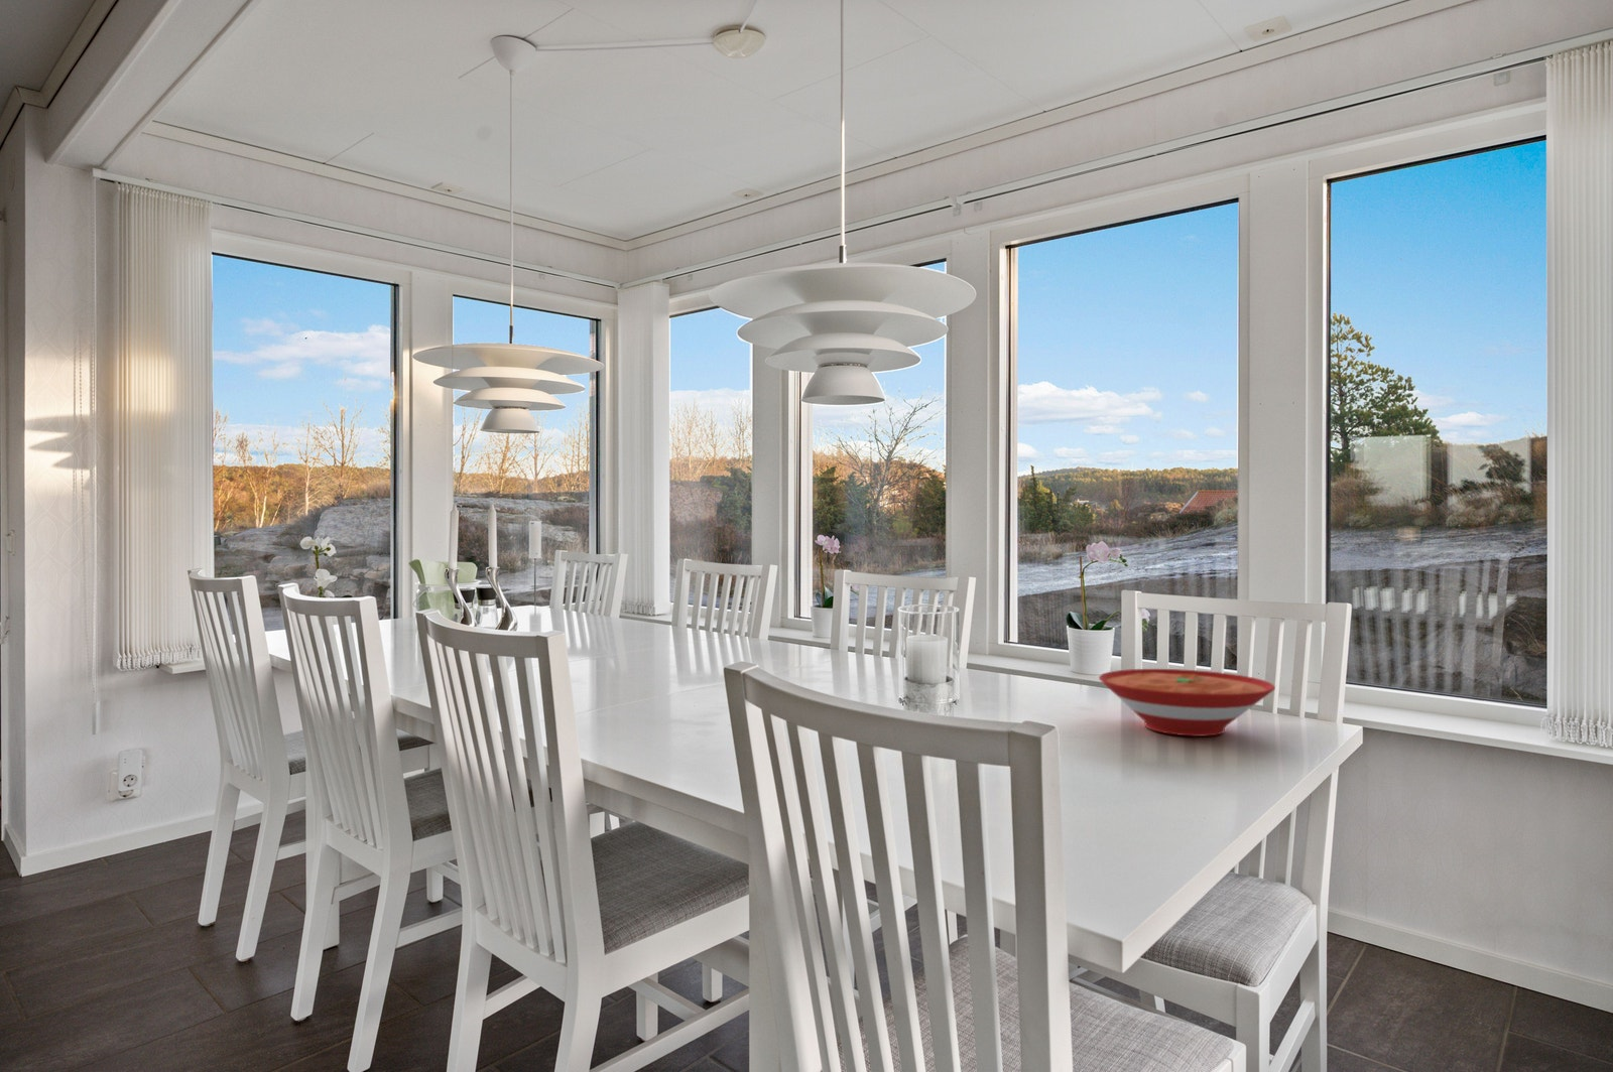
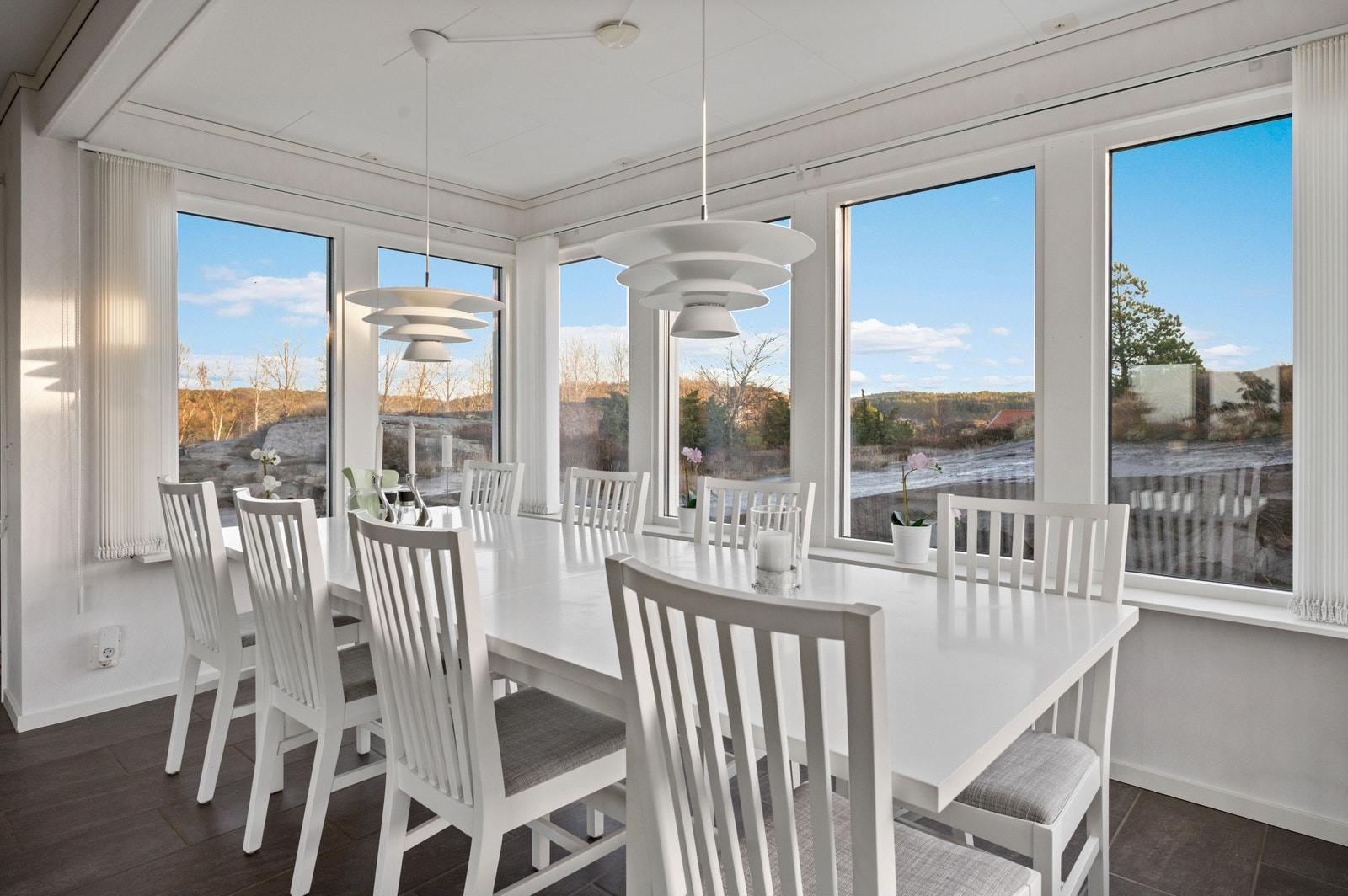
- bowl [1097,668,1277,737]
